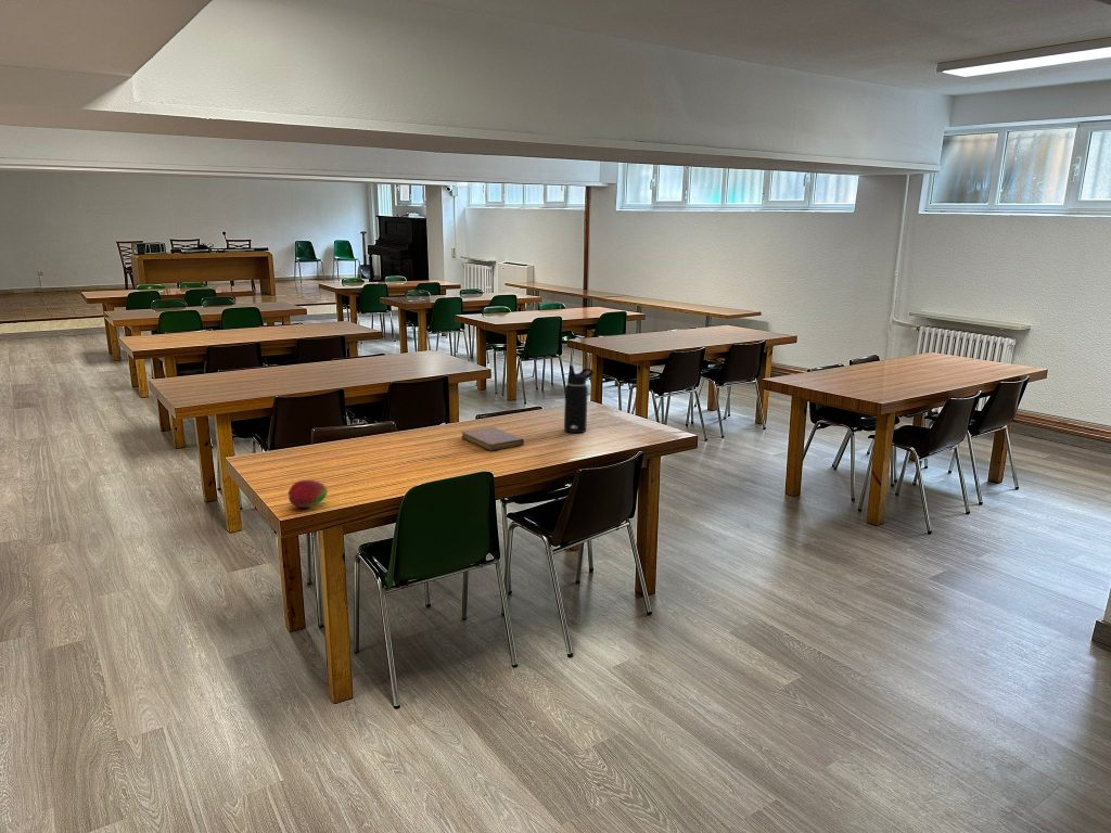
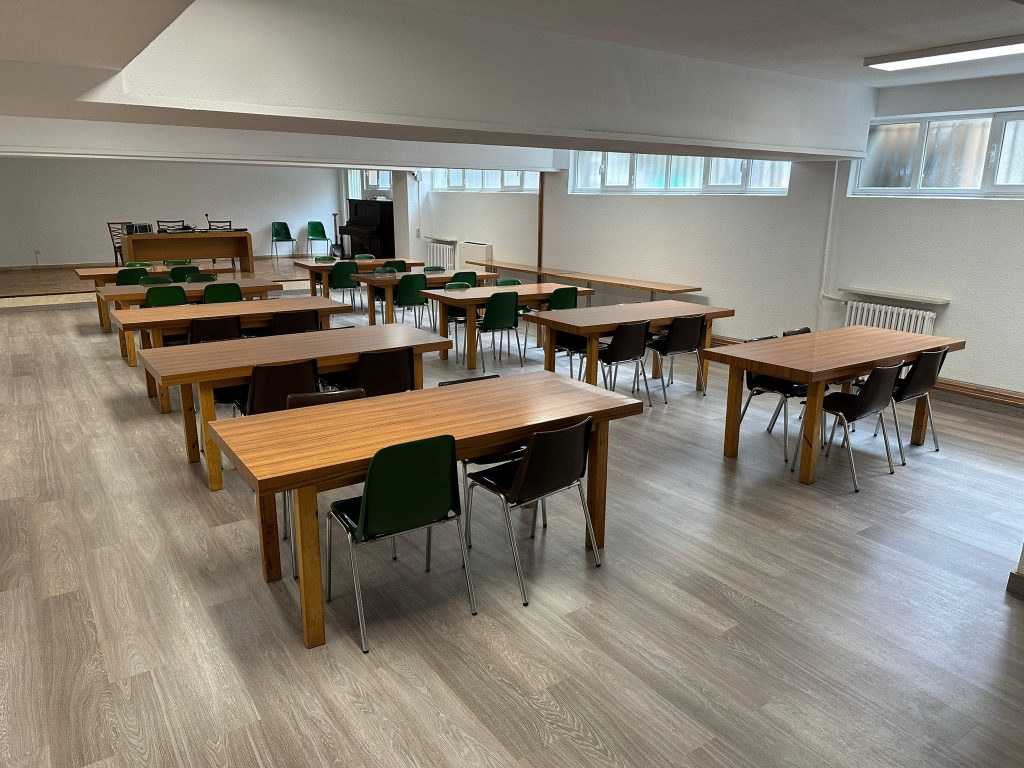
- fruit [286,479,329,509]
- water bottle [563,364,595,434]
- notebook [460,426,525,451]
